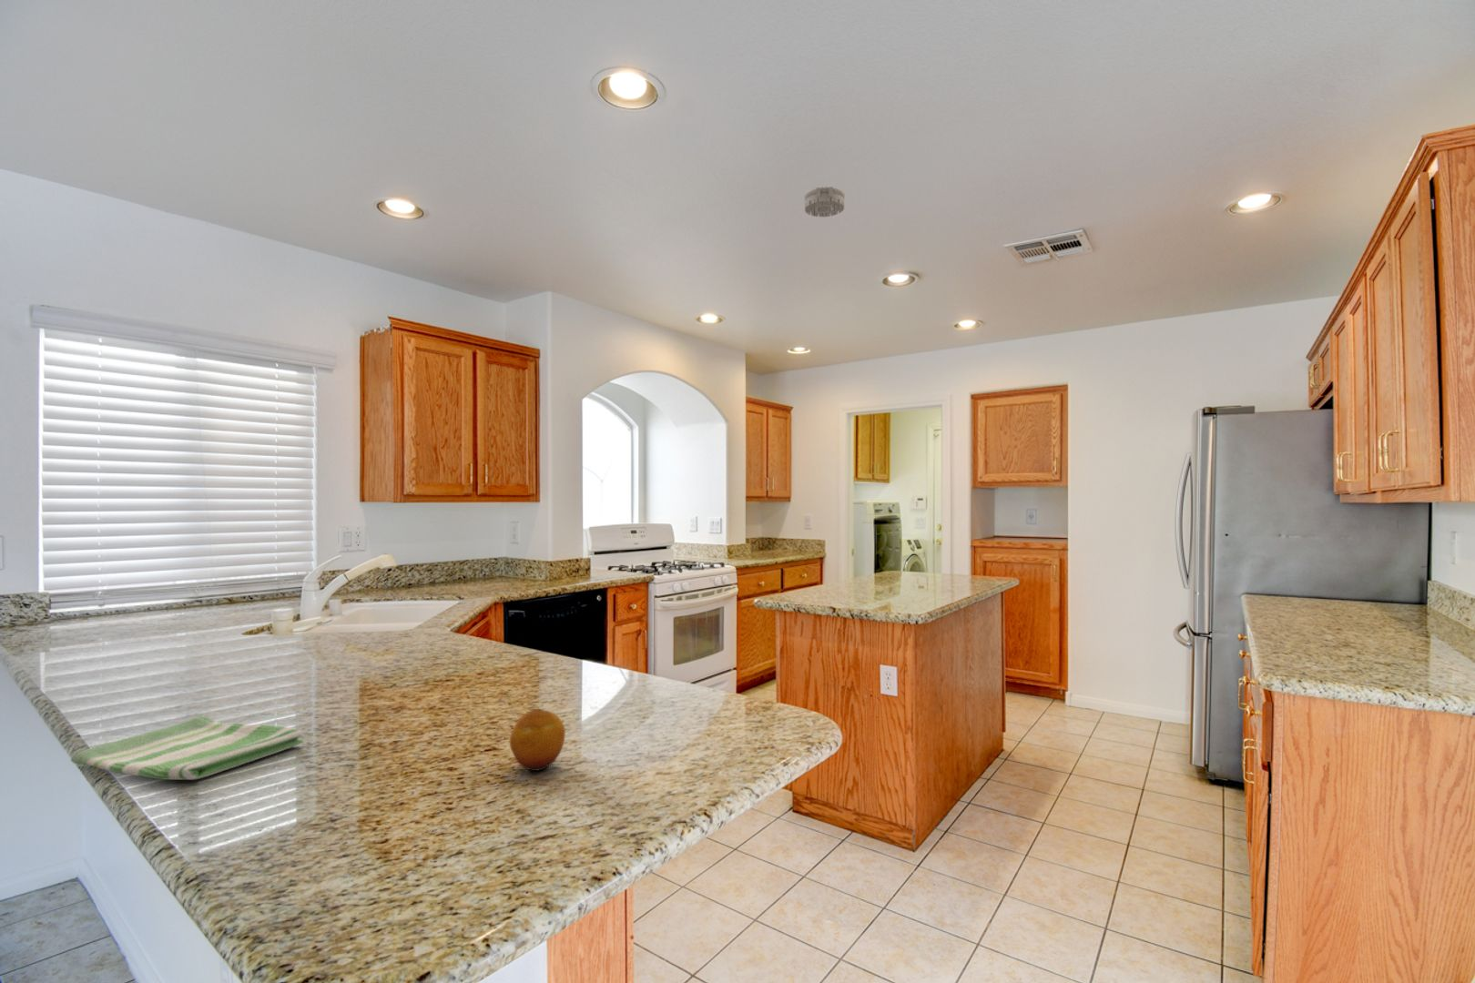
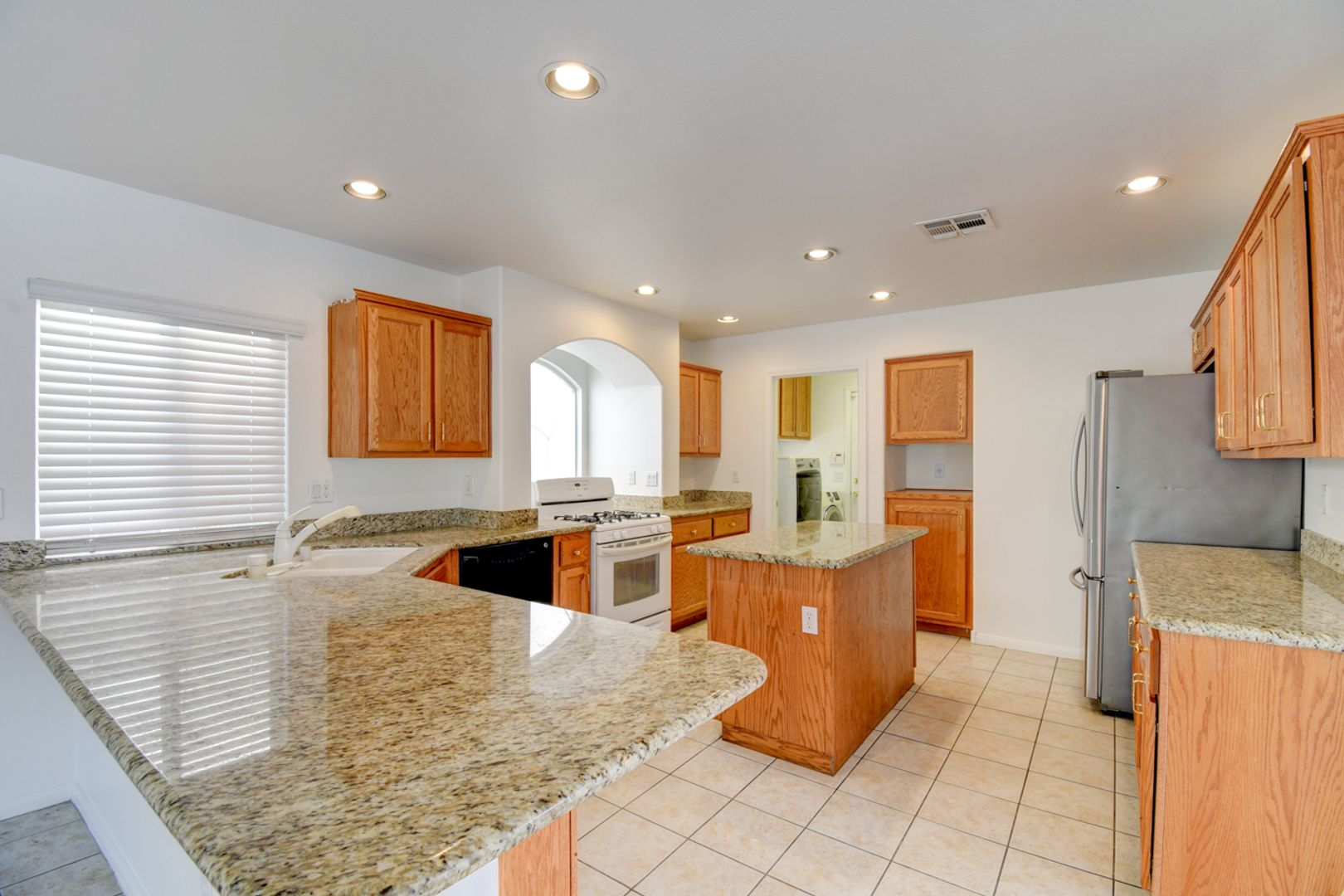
- fruit [509,708,566,772]
- smoke detector [804,185,845,217]
- dish towel [70,714,304,781]
